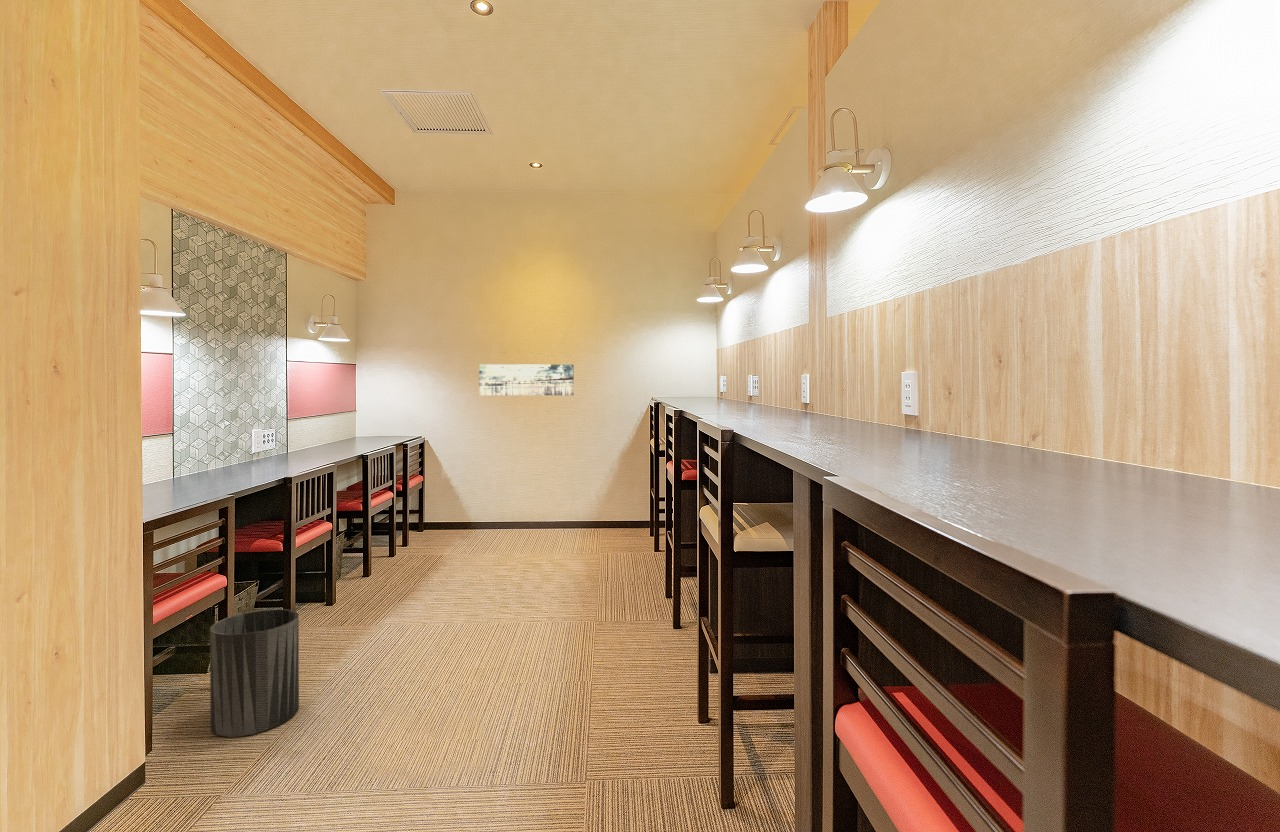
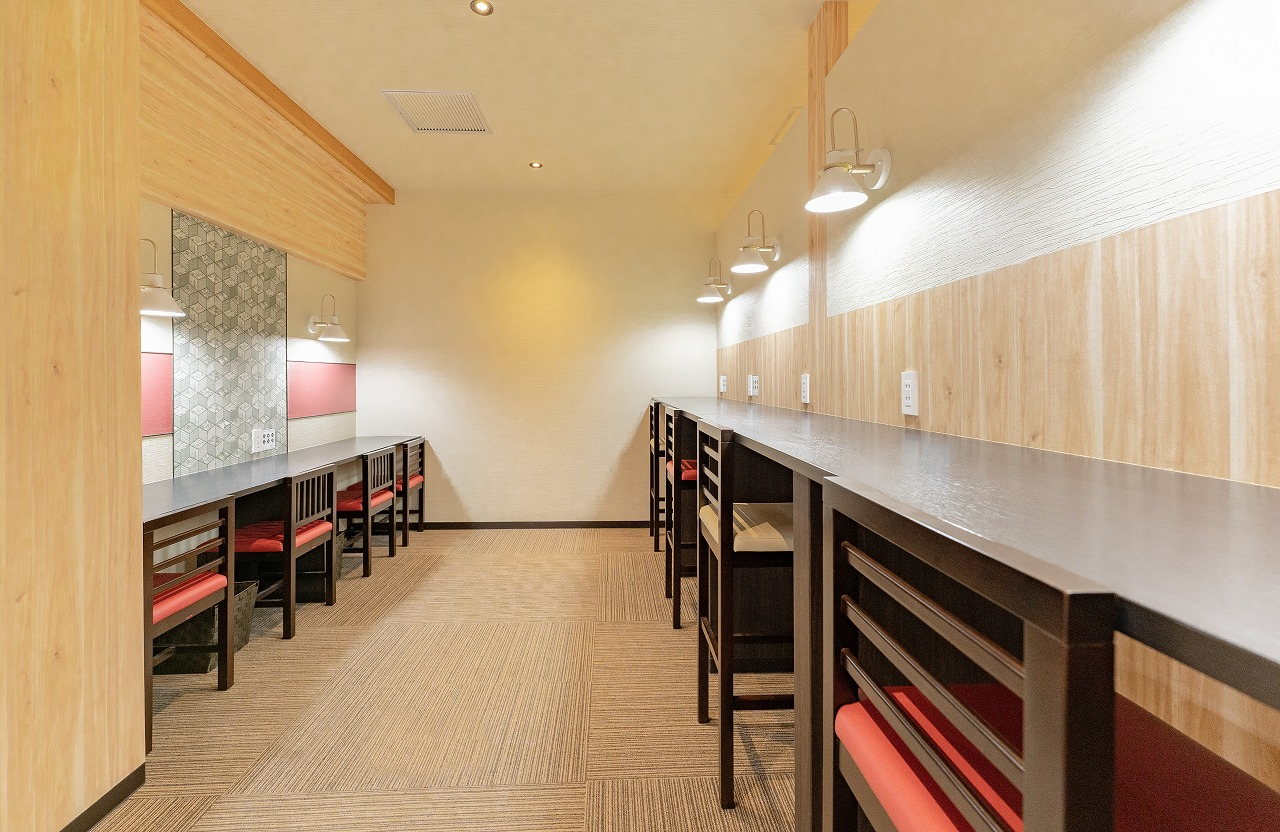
- wall art [478,363,575,396]
- trash can [209,608,300,737]
